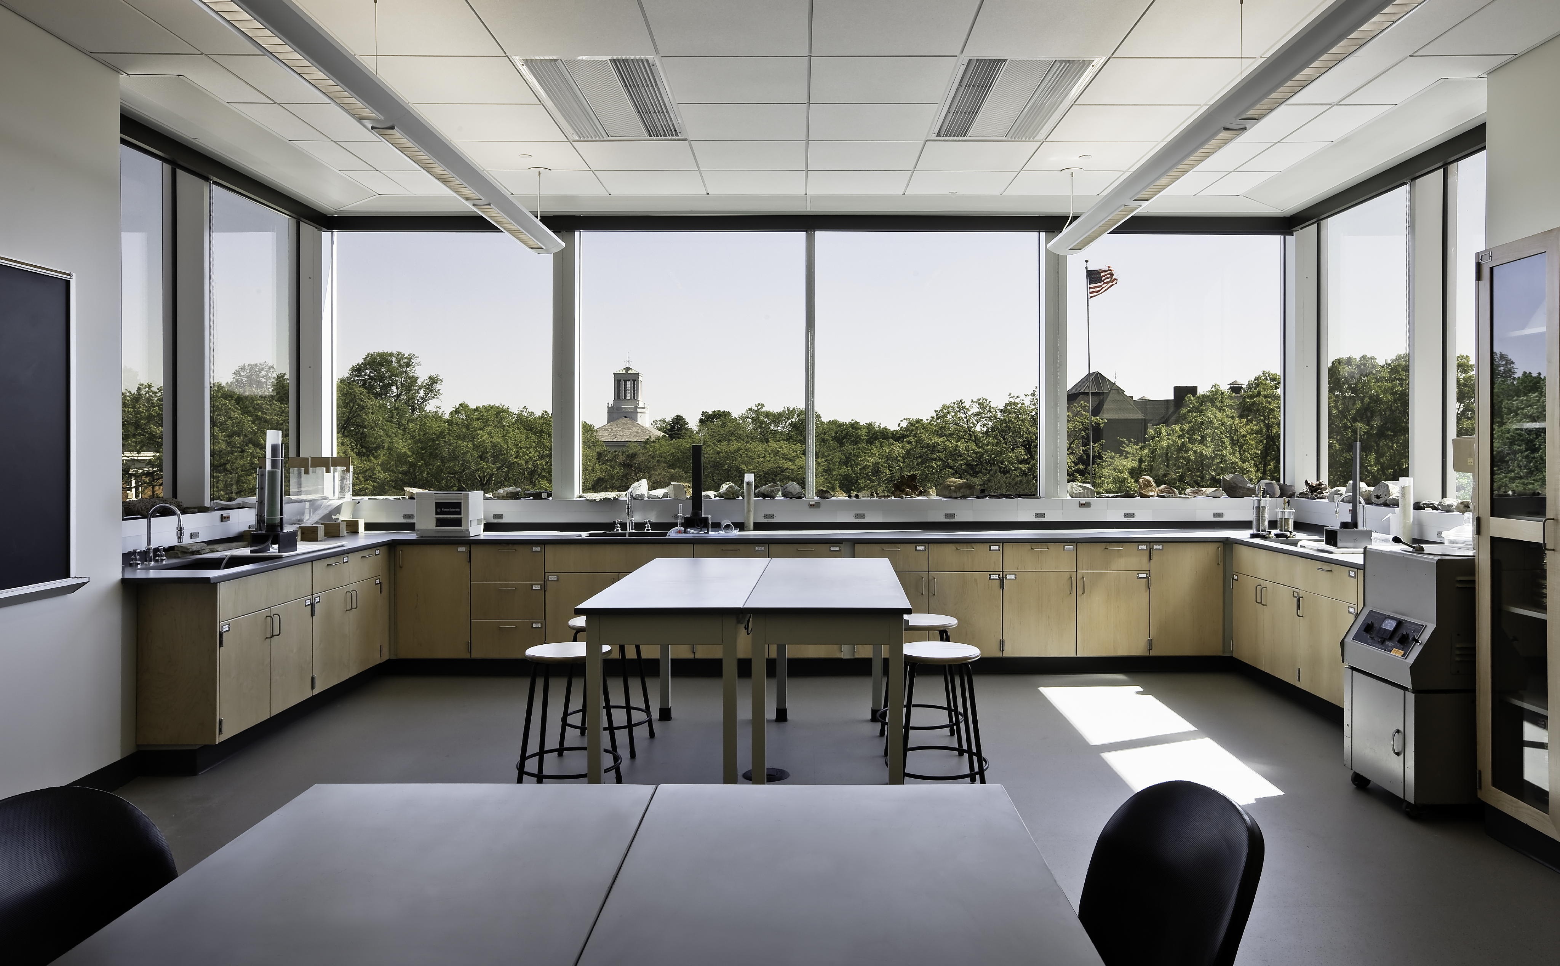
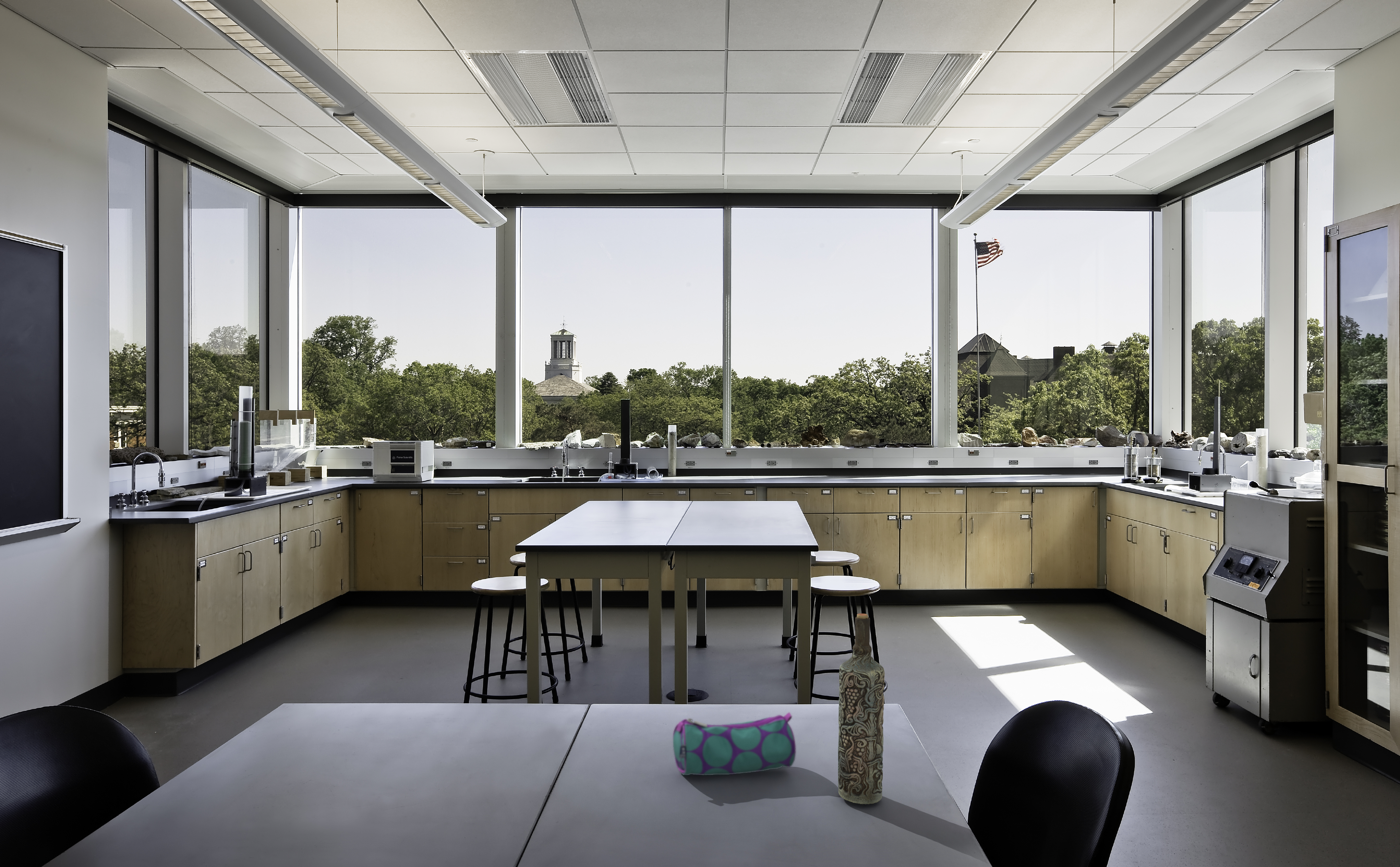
+ pencil case [673,712,796,776]
+ bottle [838,613,885,804]
